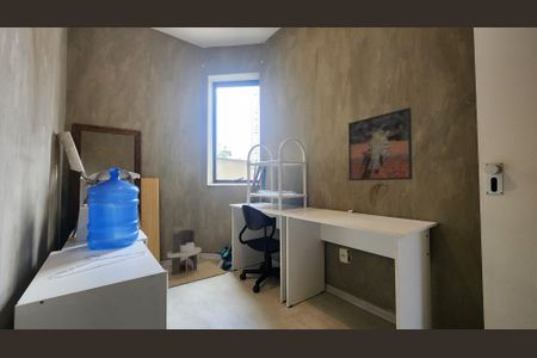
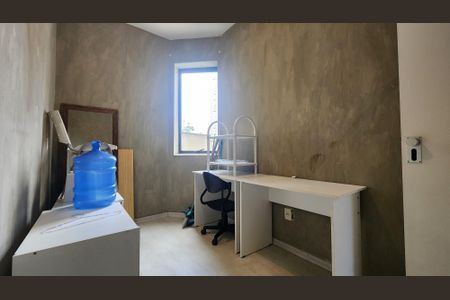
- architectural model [166,229,227,289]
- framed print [347,106,414,181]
